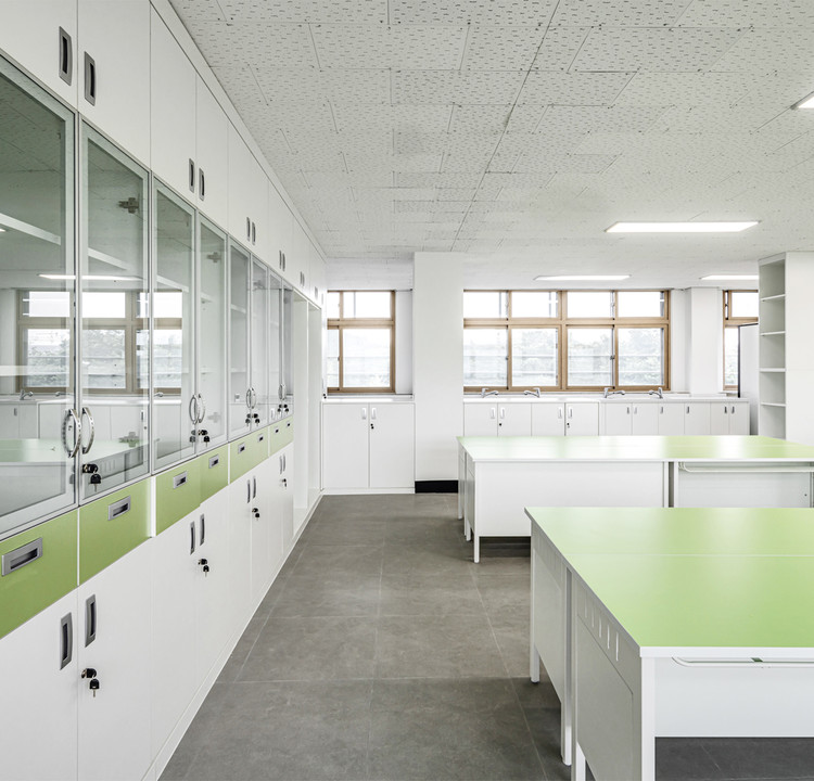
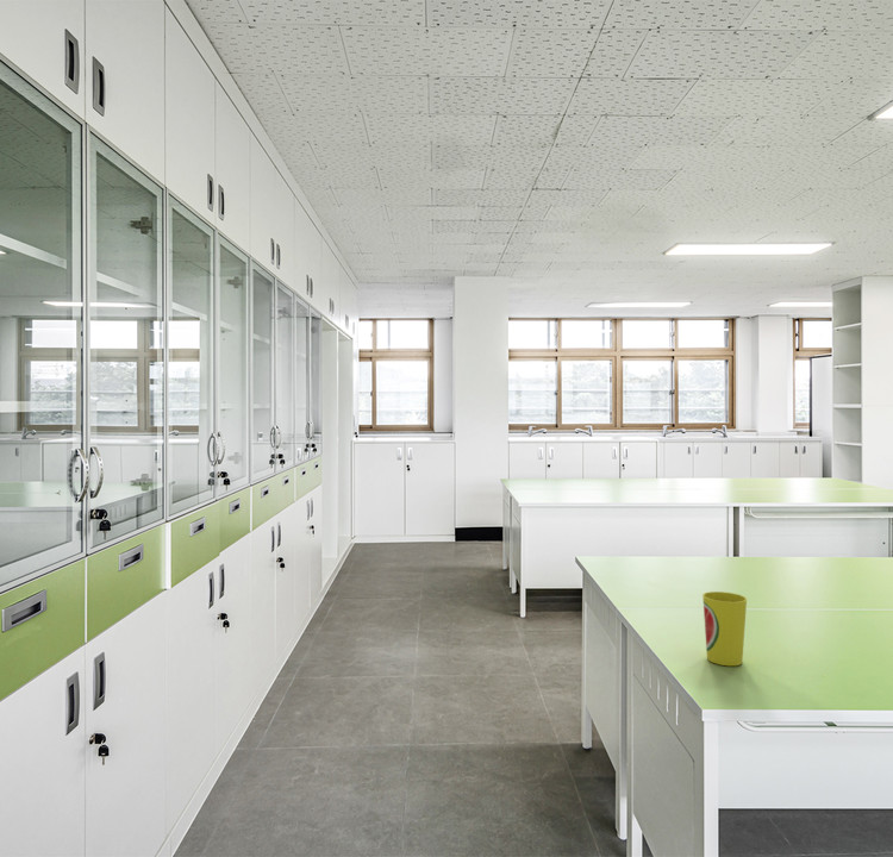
+ cup [701,590,748,667]
